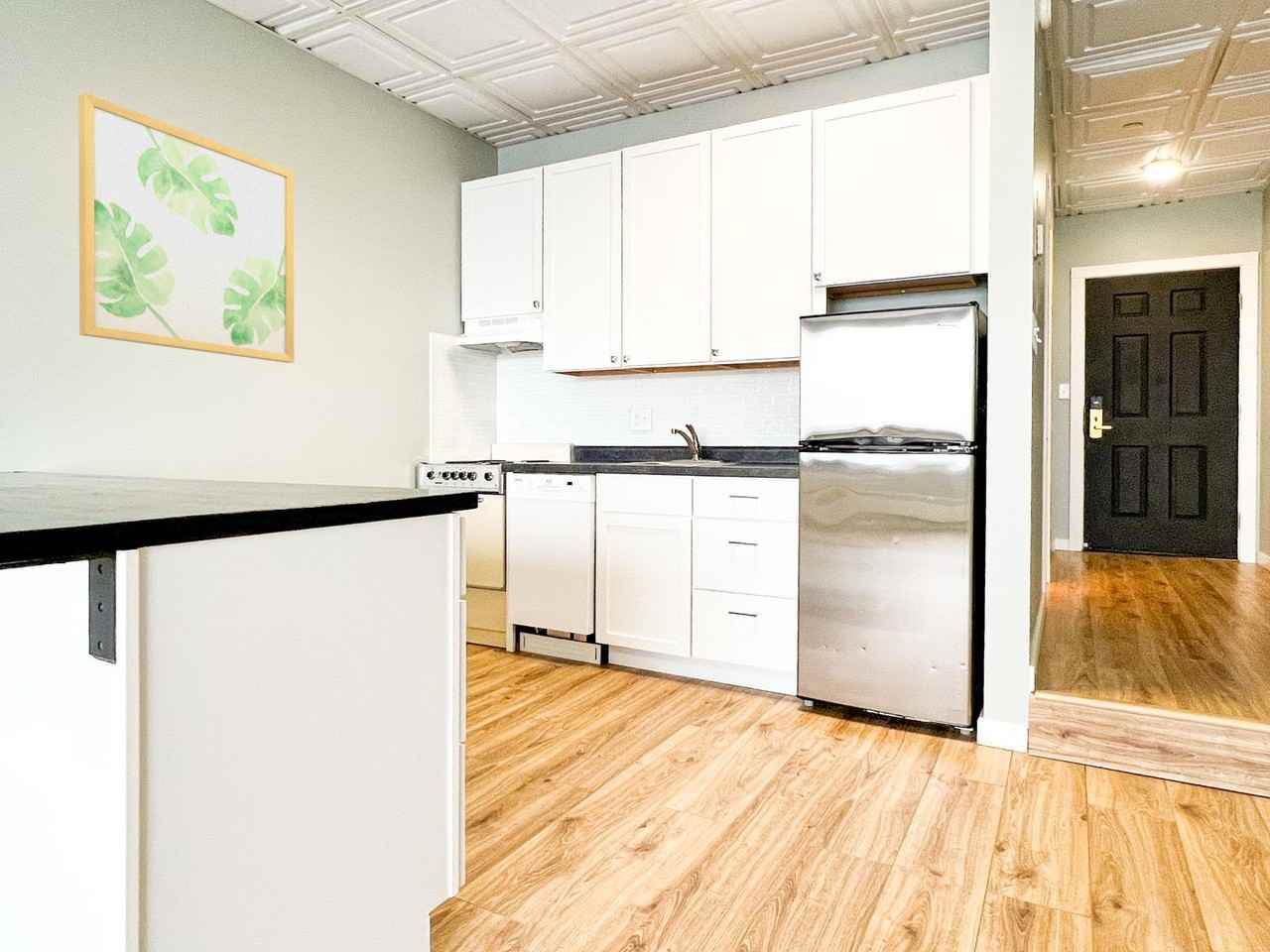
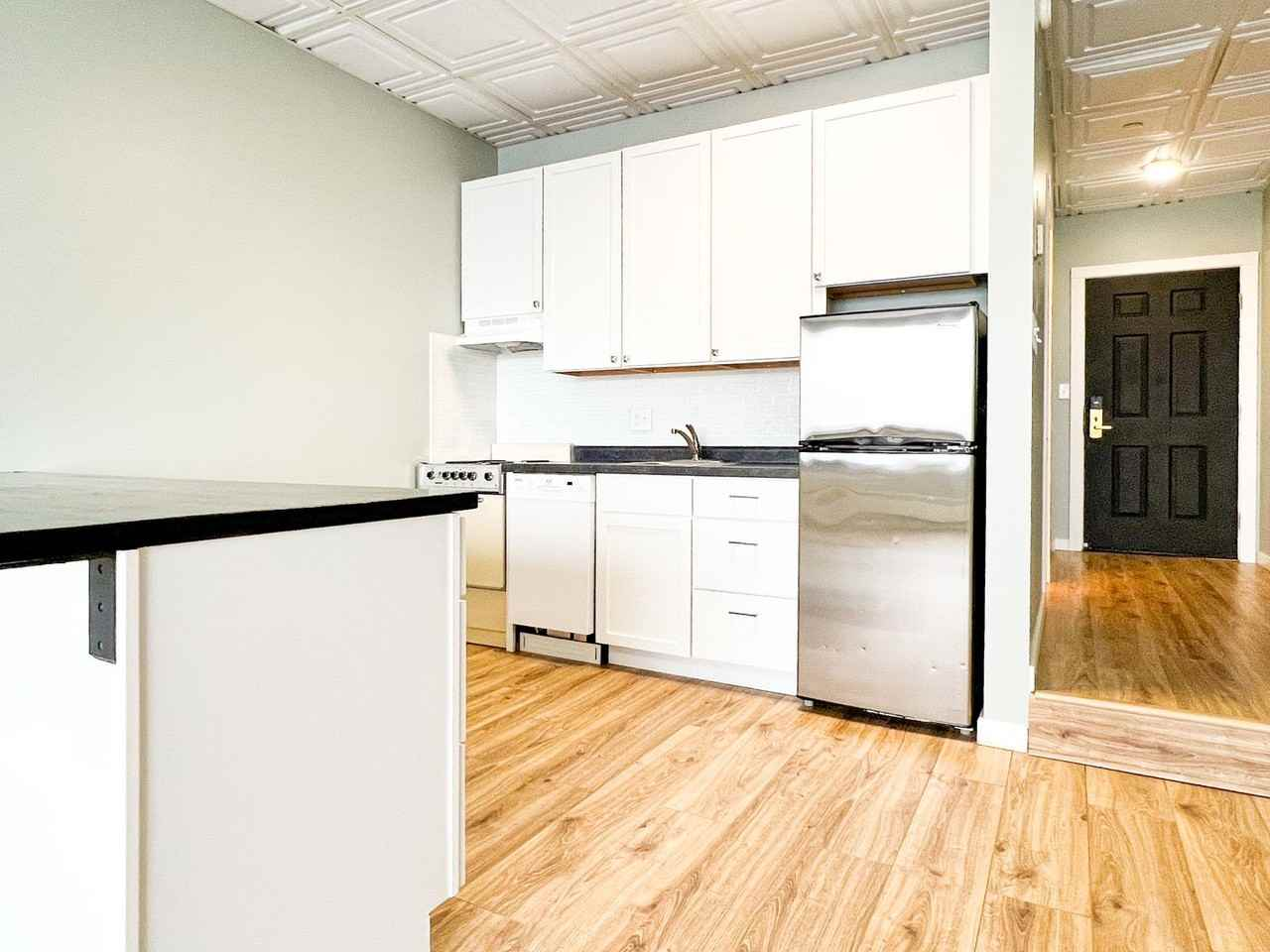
- wall art [77,92,295,364]
